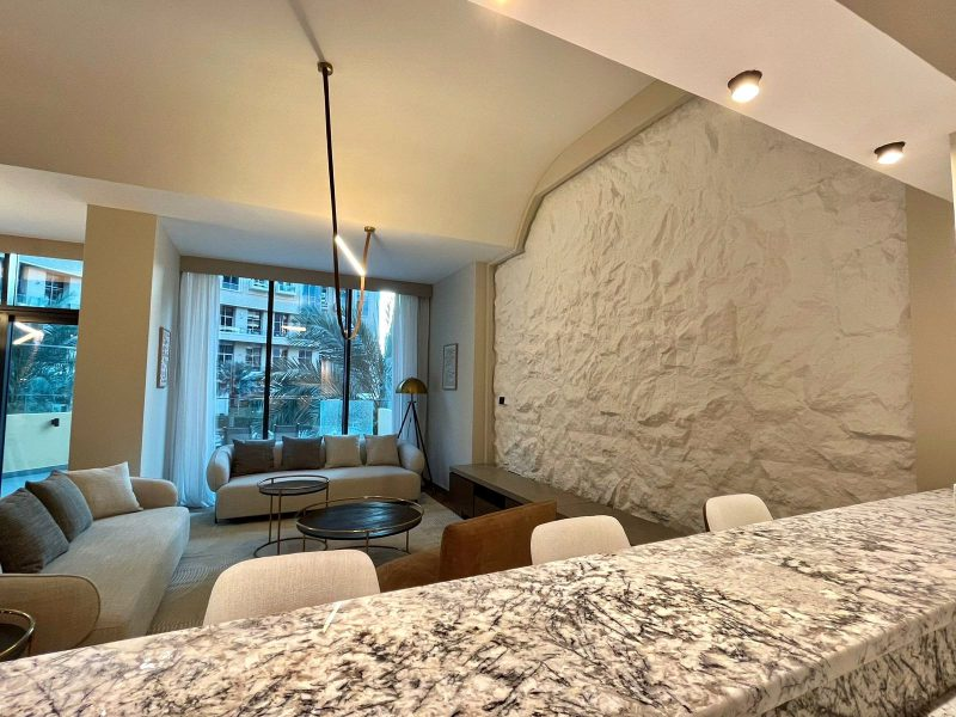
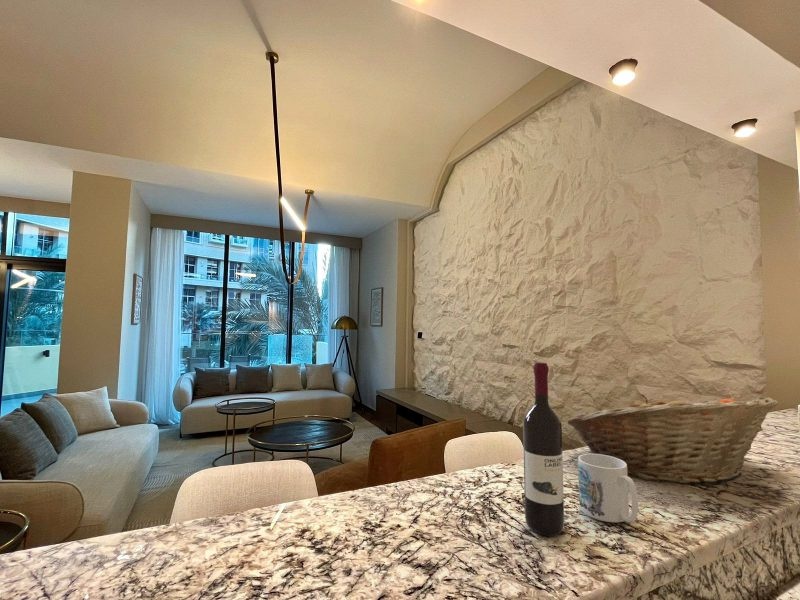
+ wine bottle [522,361,565,537]
+ mug [577,453,639,524]
+ fruit basket [567,393,779,486]
